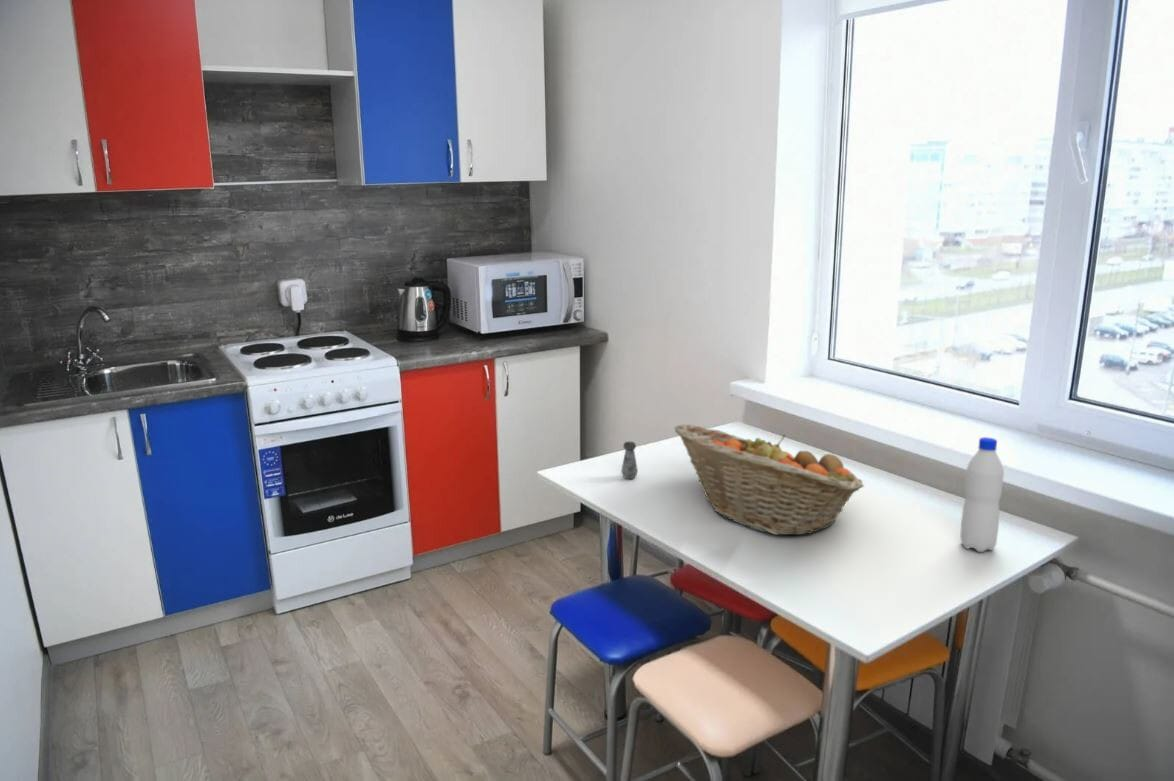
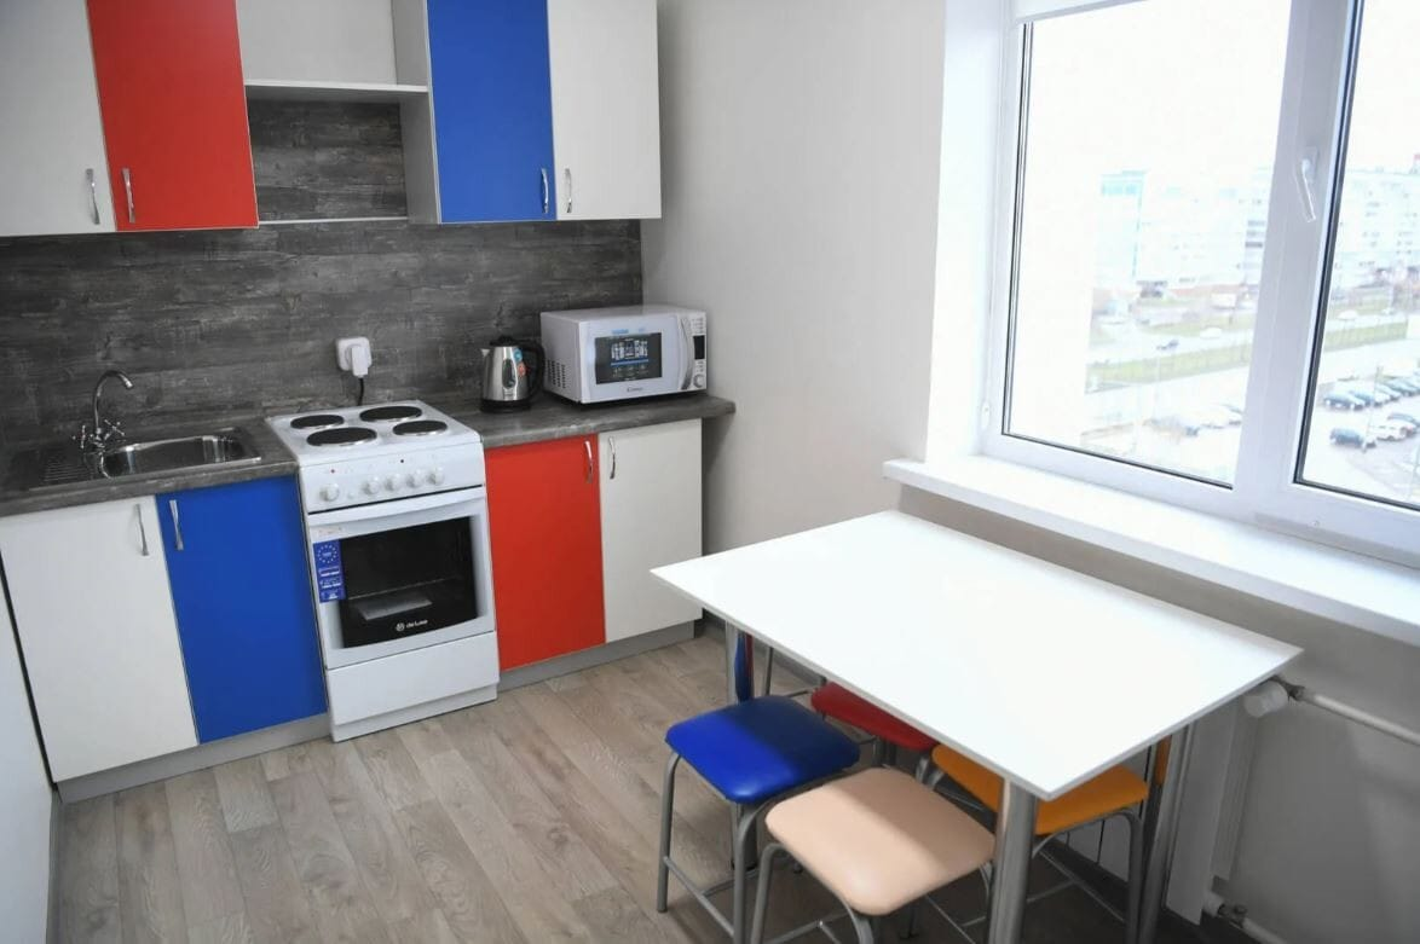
- salt shaker [620,441,639,480]
- fruit basket [673,423,865,536]
- water bottle [959,436,1005,553]
